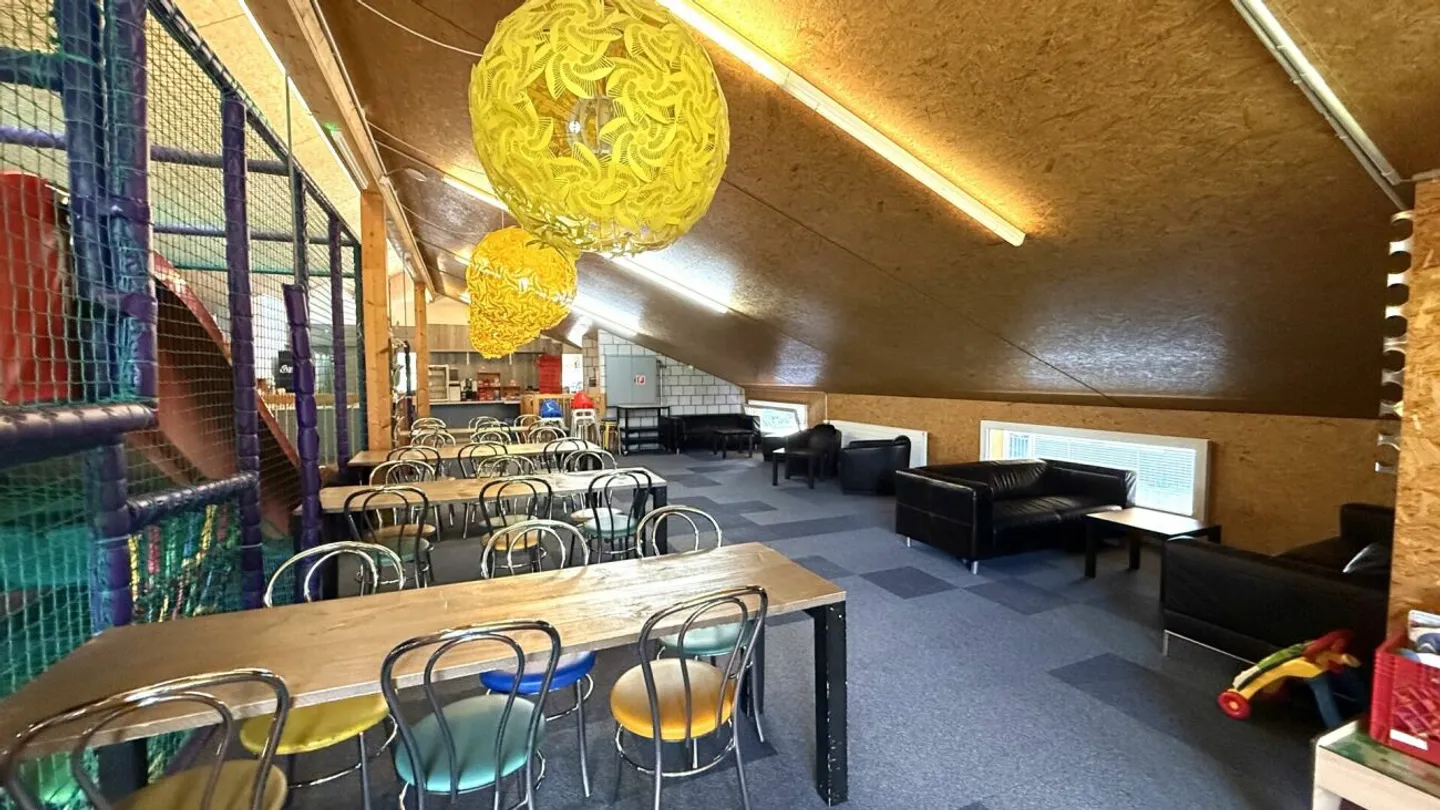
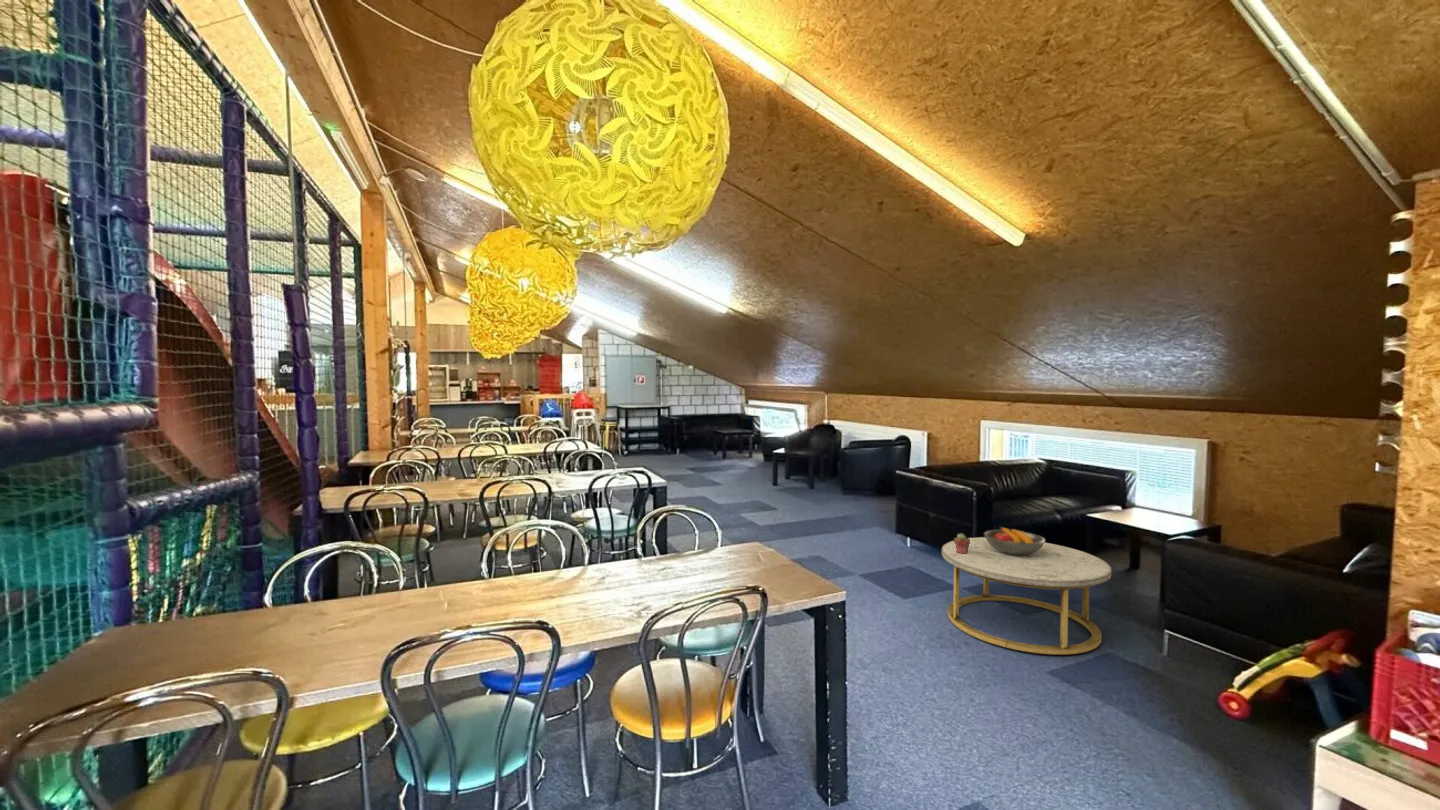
+ coffee table [941,536,1112,656]
+ potted succulent [953,533,970,554]
+ fruit bowl [983,526,1046,555]
